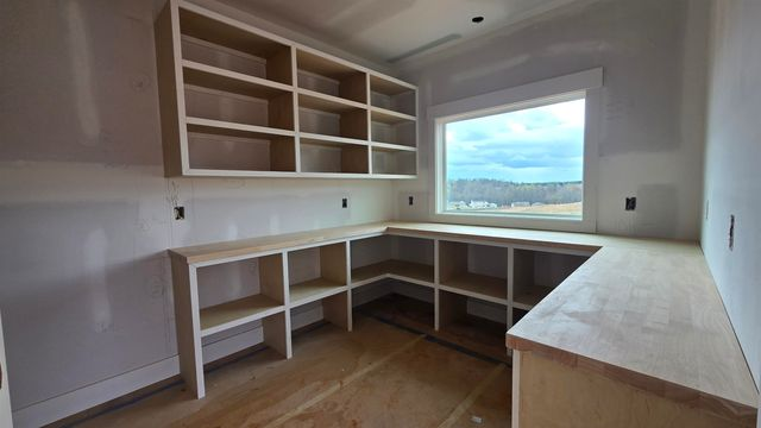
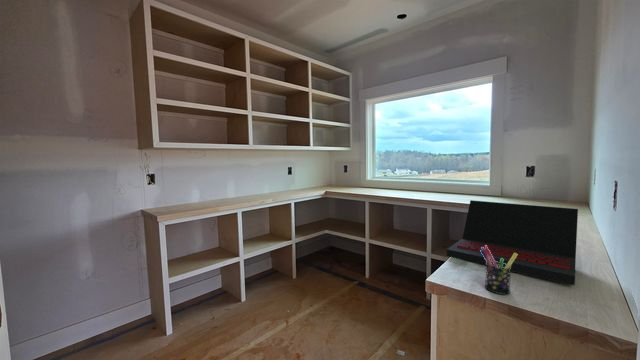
+ laptop [446,199,579,286]
+ pen holder [480,245,518,295]
